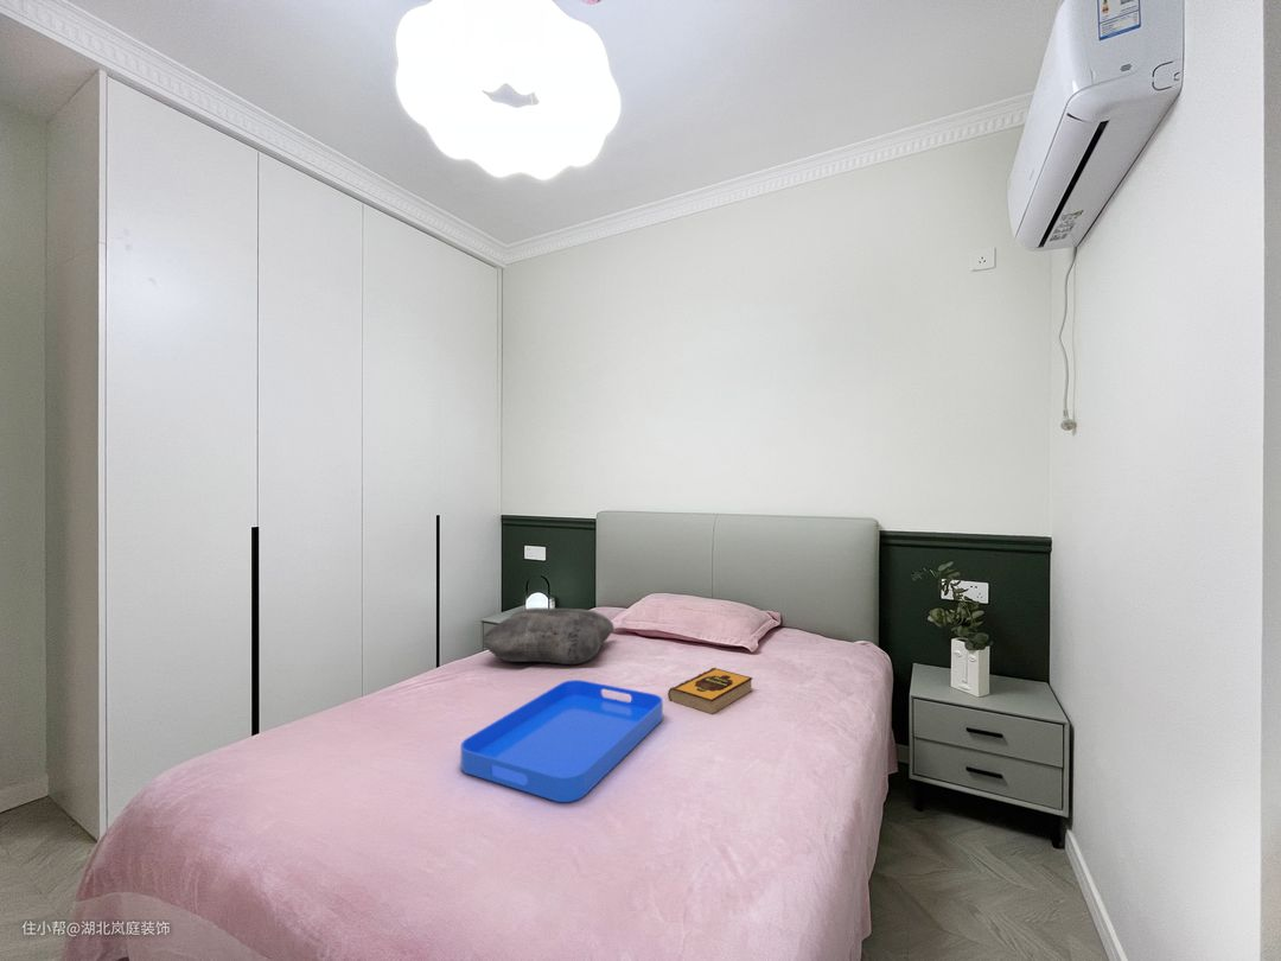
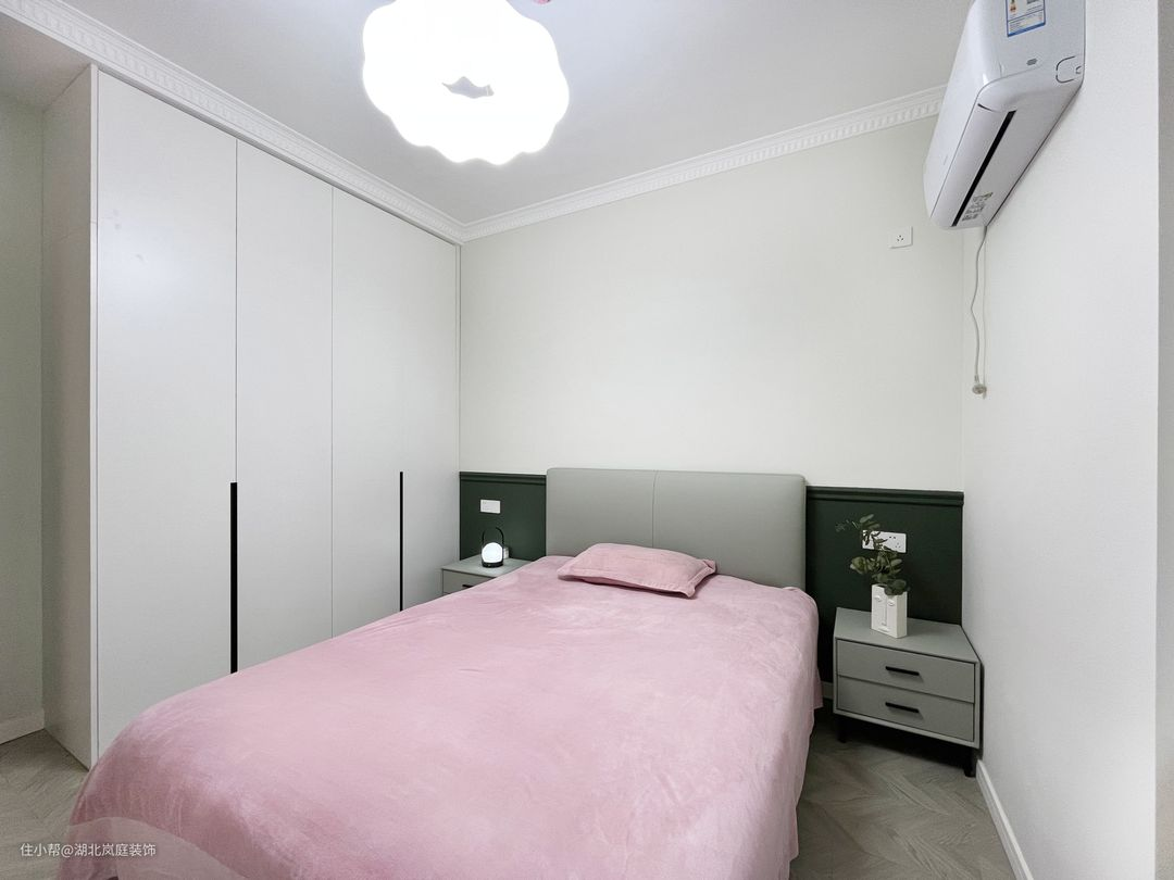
- hardback book [667,667,753,717]
- serving tray [459,679,664,803]
- cushion [482,606,614,666]
